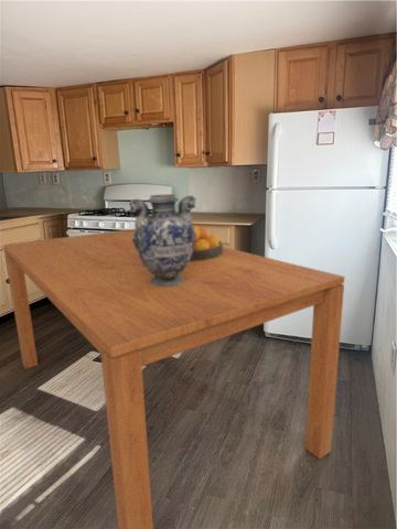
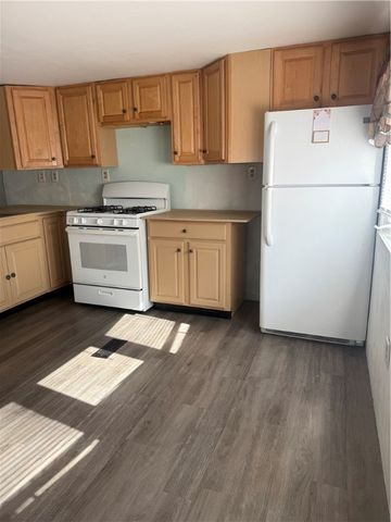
- dining table [2,228,345,529]
- fruit bowl [190,225,224,261]
- vase [128,193,197,287]
